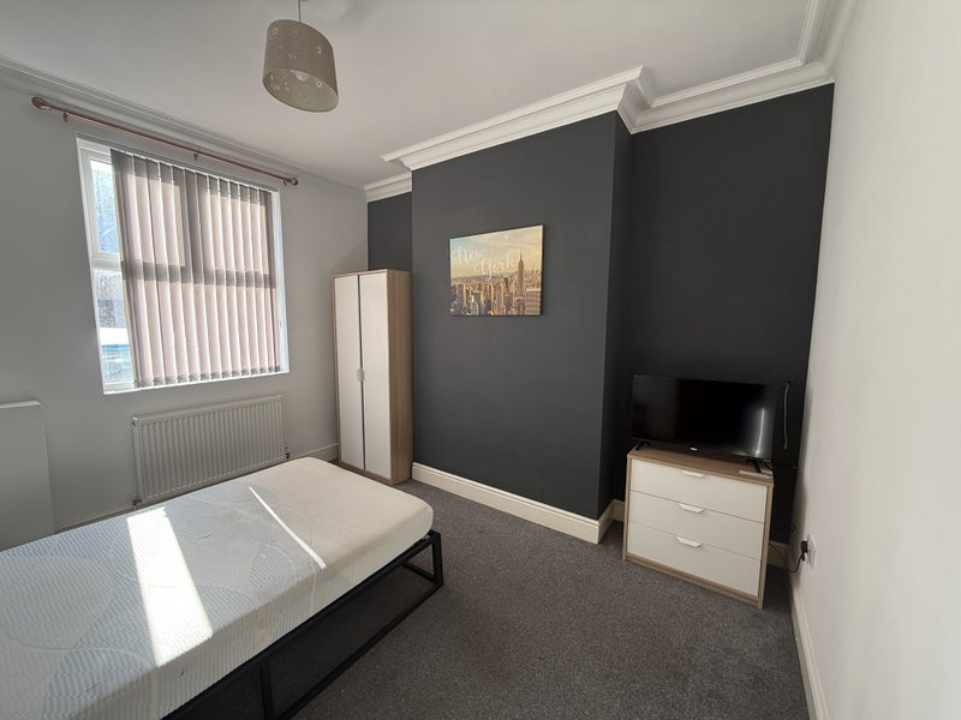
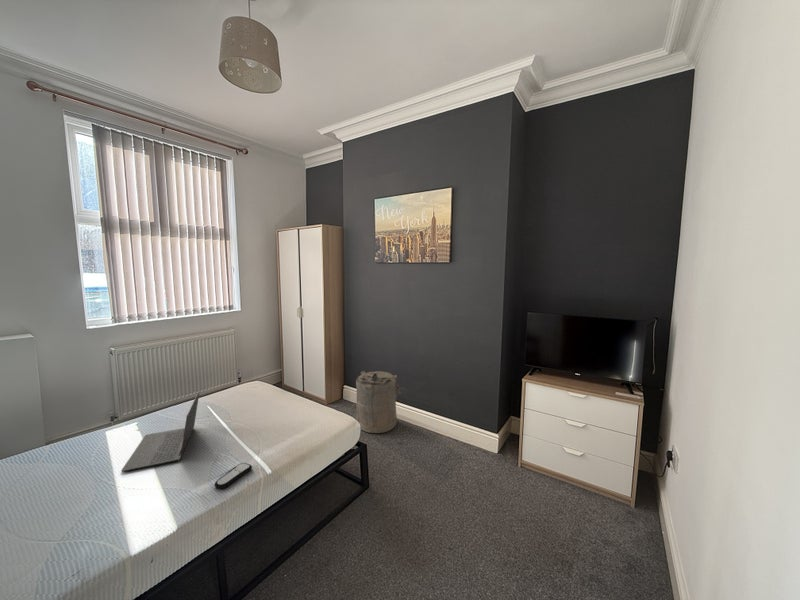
+ laptop [120,390,201,473]
+ laundry hamper [355,370,405,434]
+ remote control [214,462,253,490]
